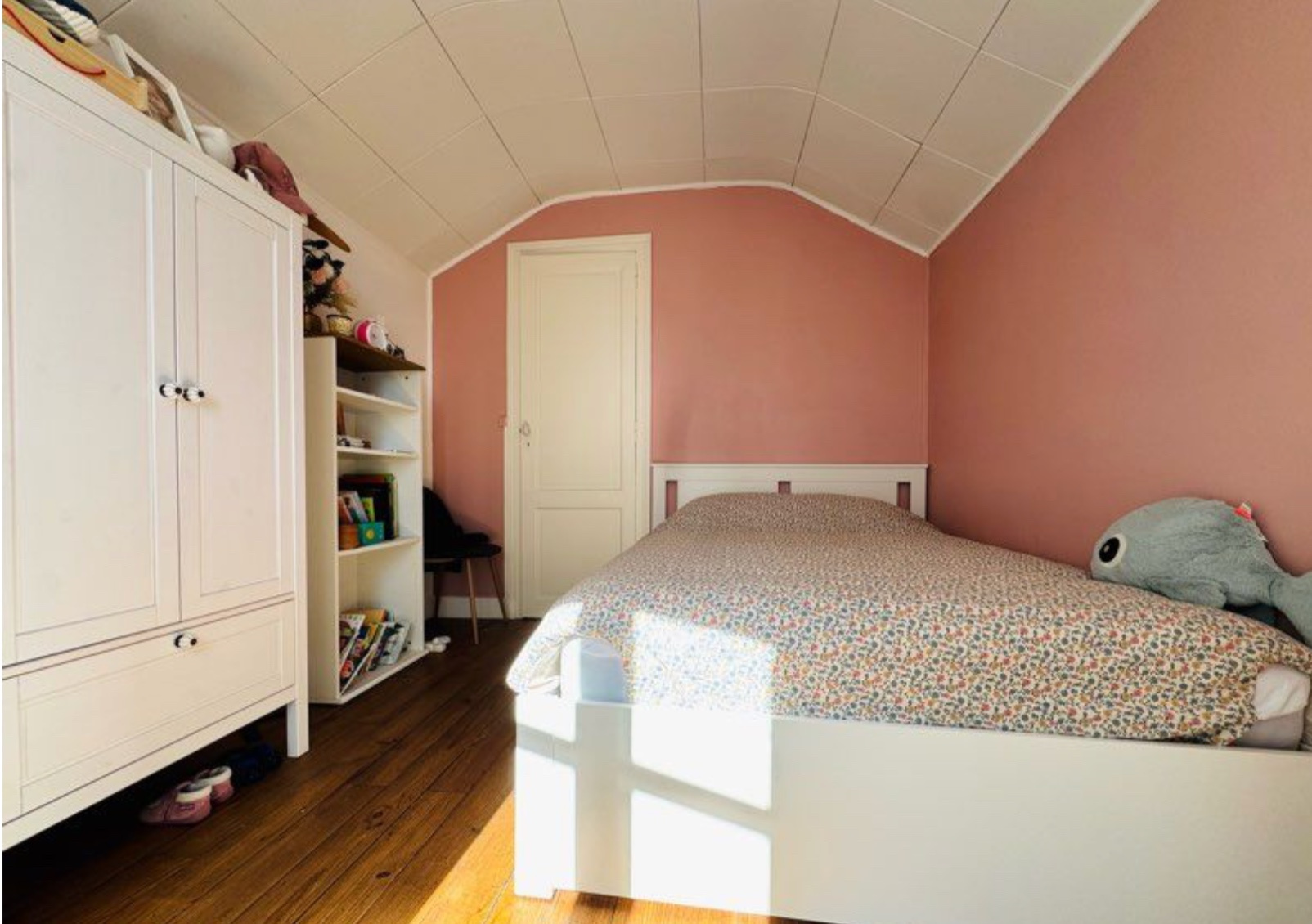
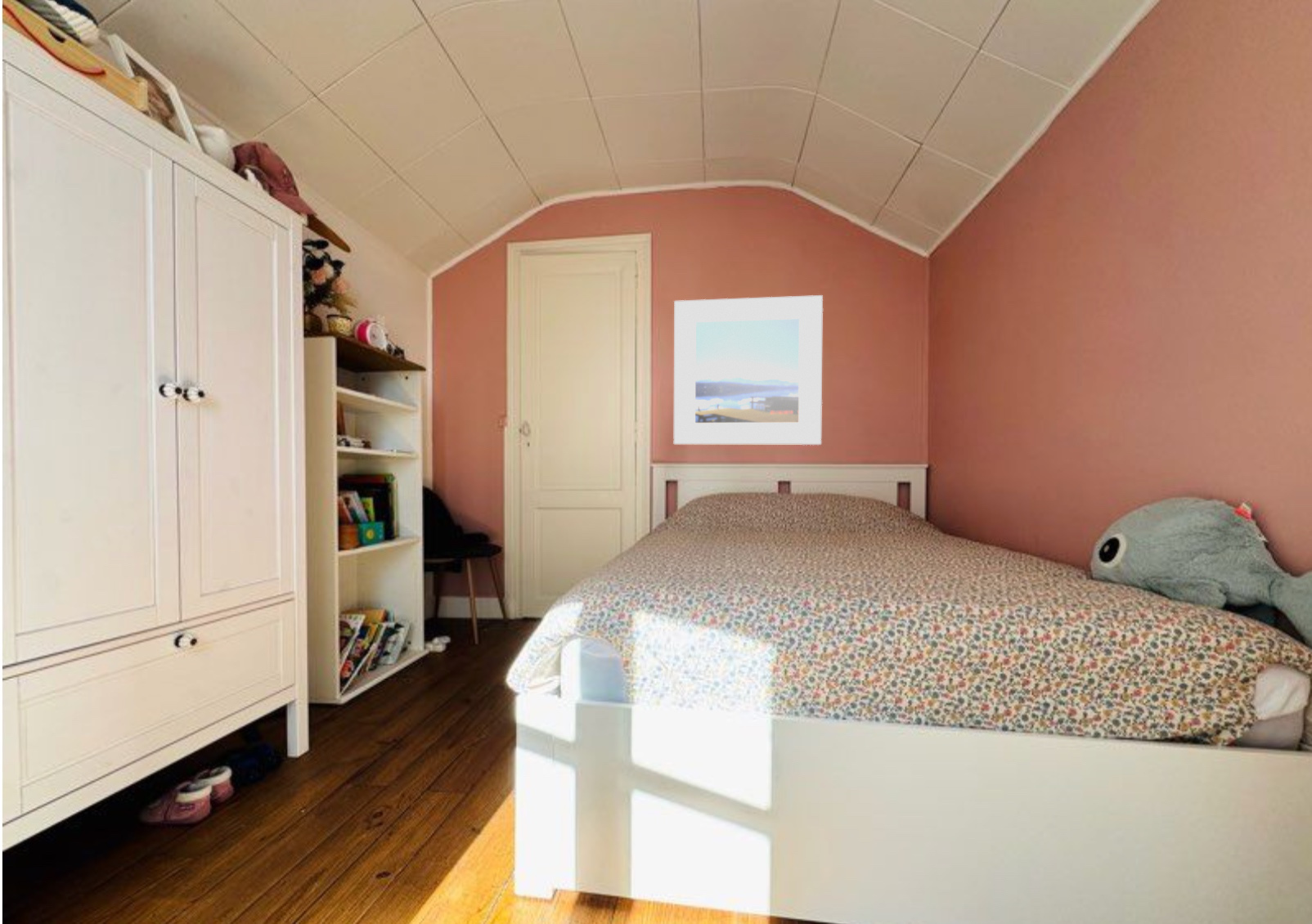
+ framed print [673,294,824,446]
